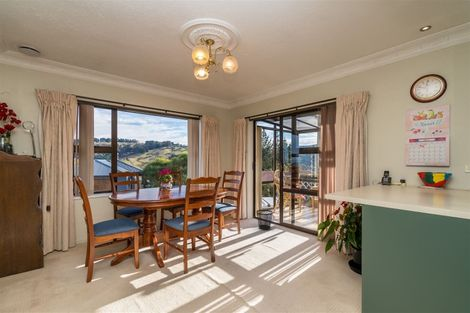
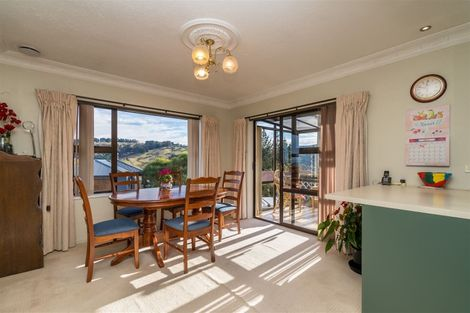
- wastebasket [255,209,274,231]
